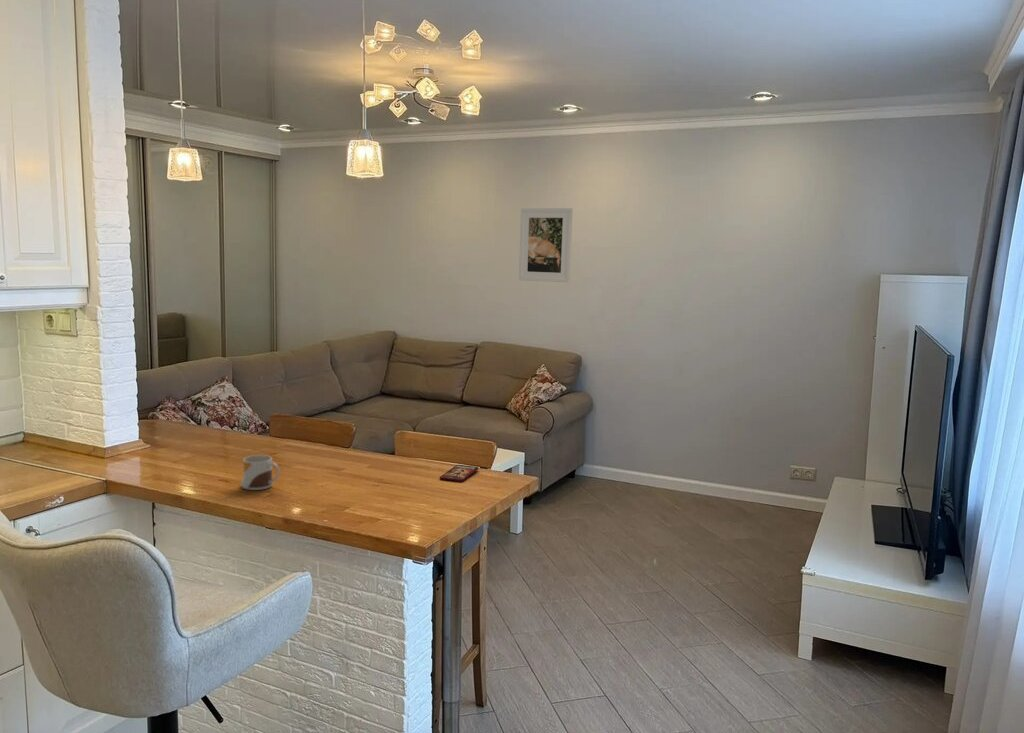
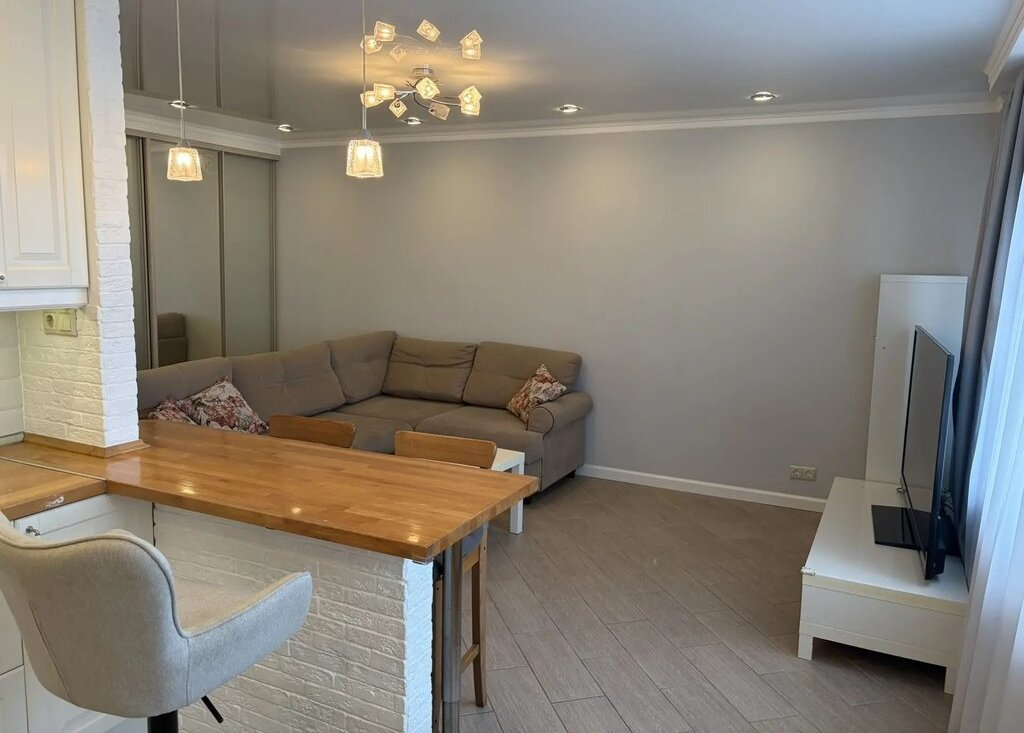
- smartphone [439,464,479,483]
- mug [240,454,281,491]
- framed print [518,207,574,283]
